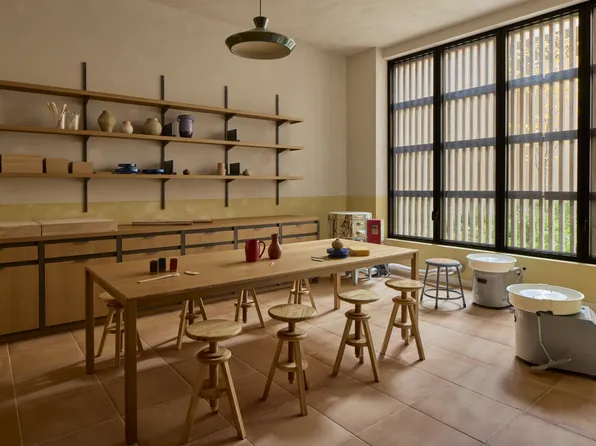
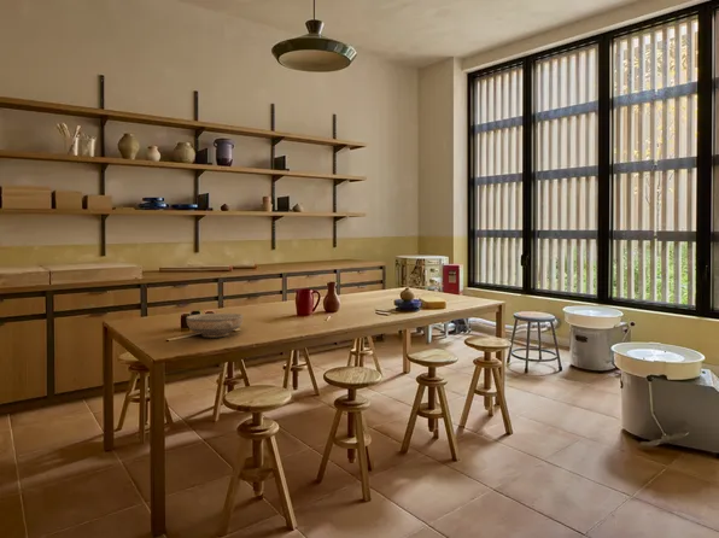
+ ceramic bowl [185,312,245,339]
